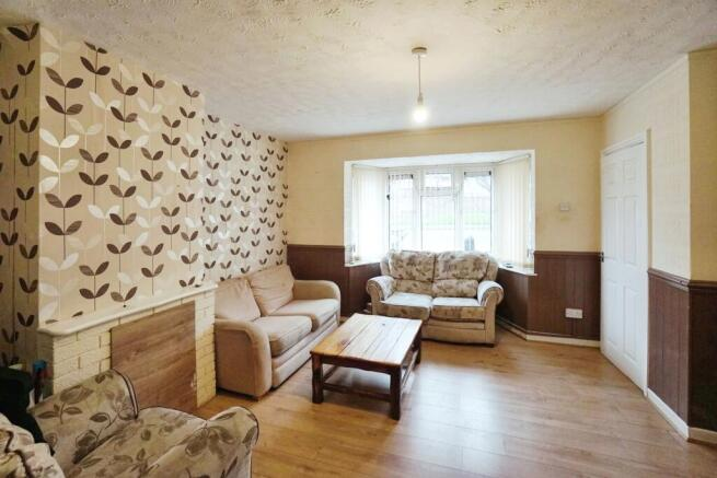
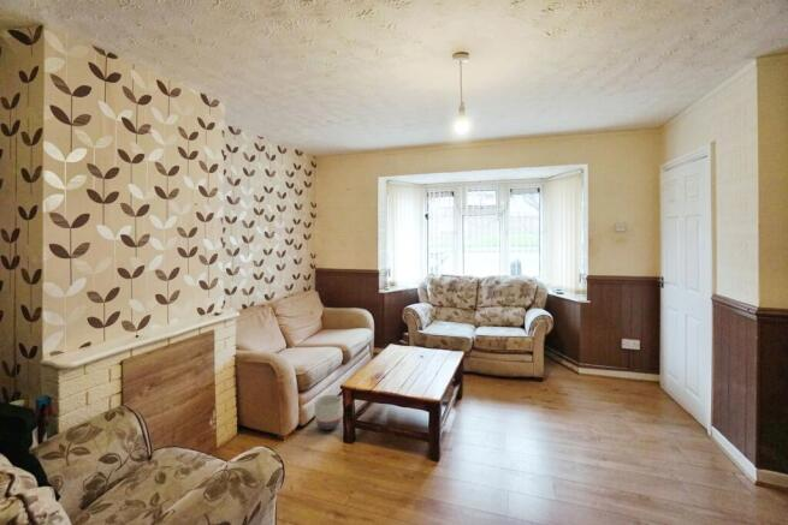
+ planter [314,394,343,431]
